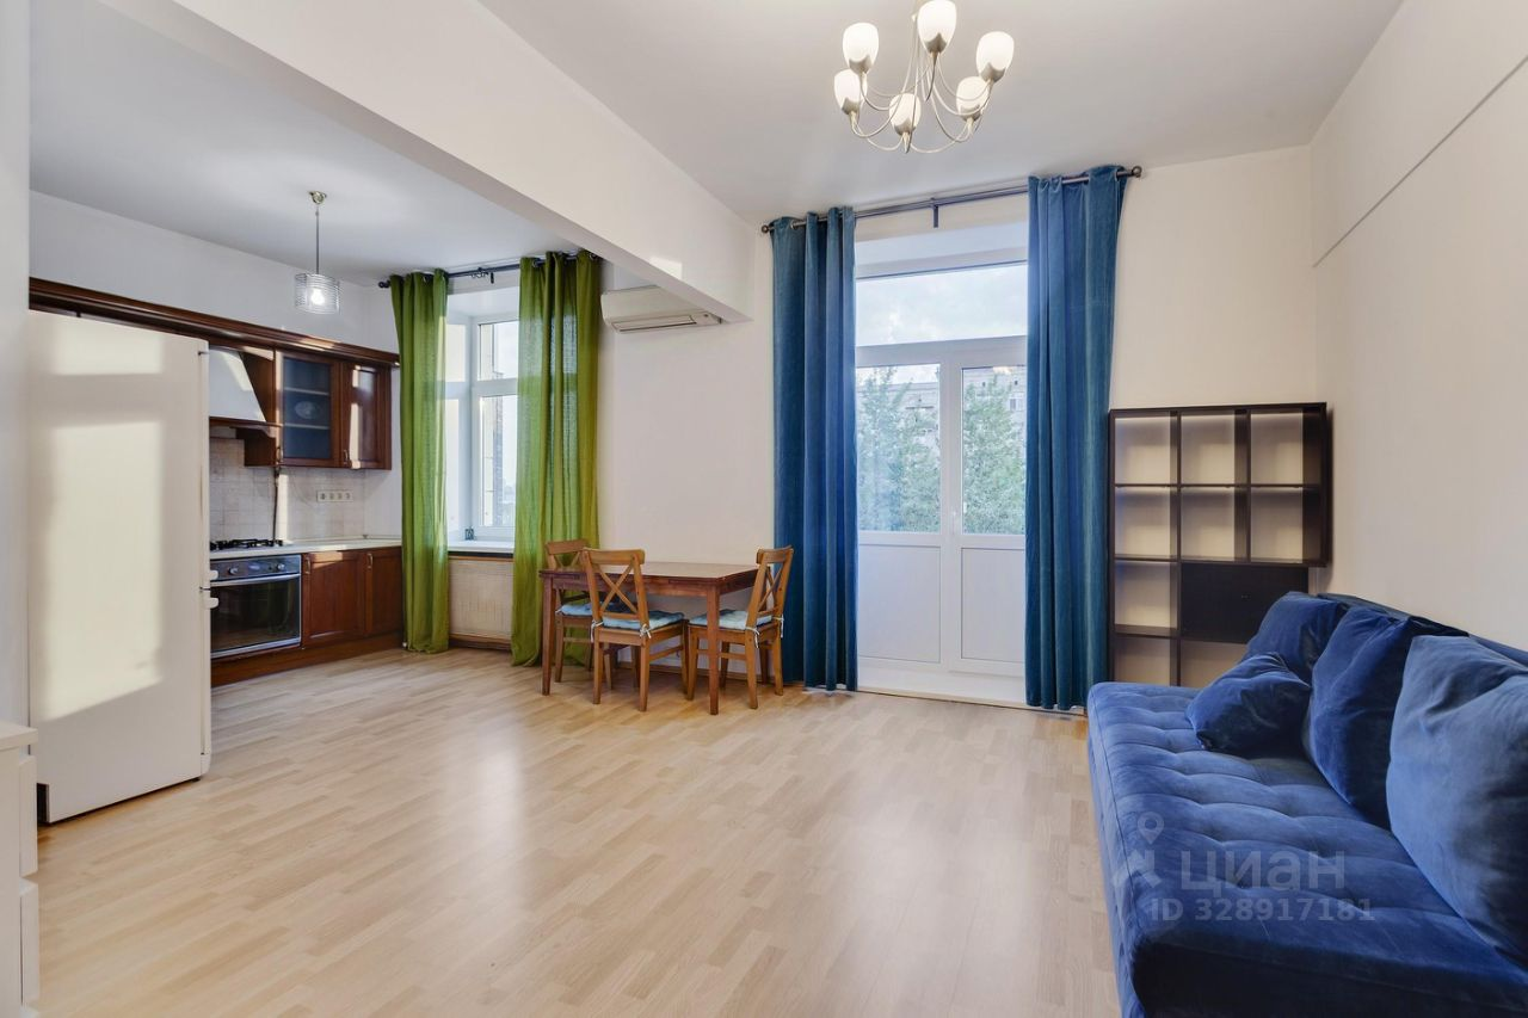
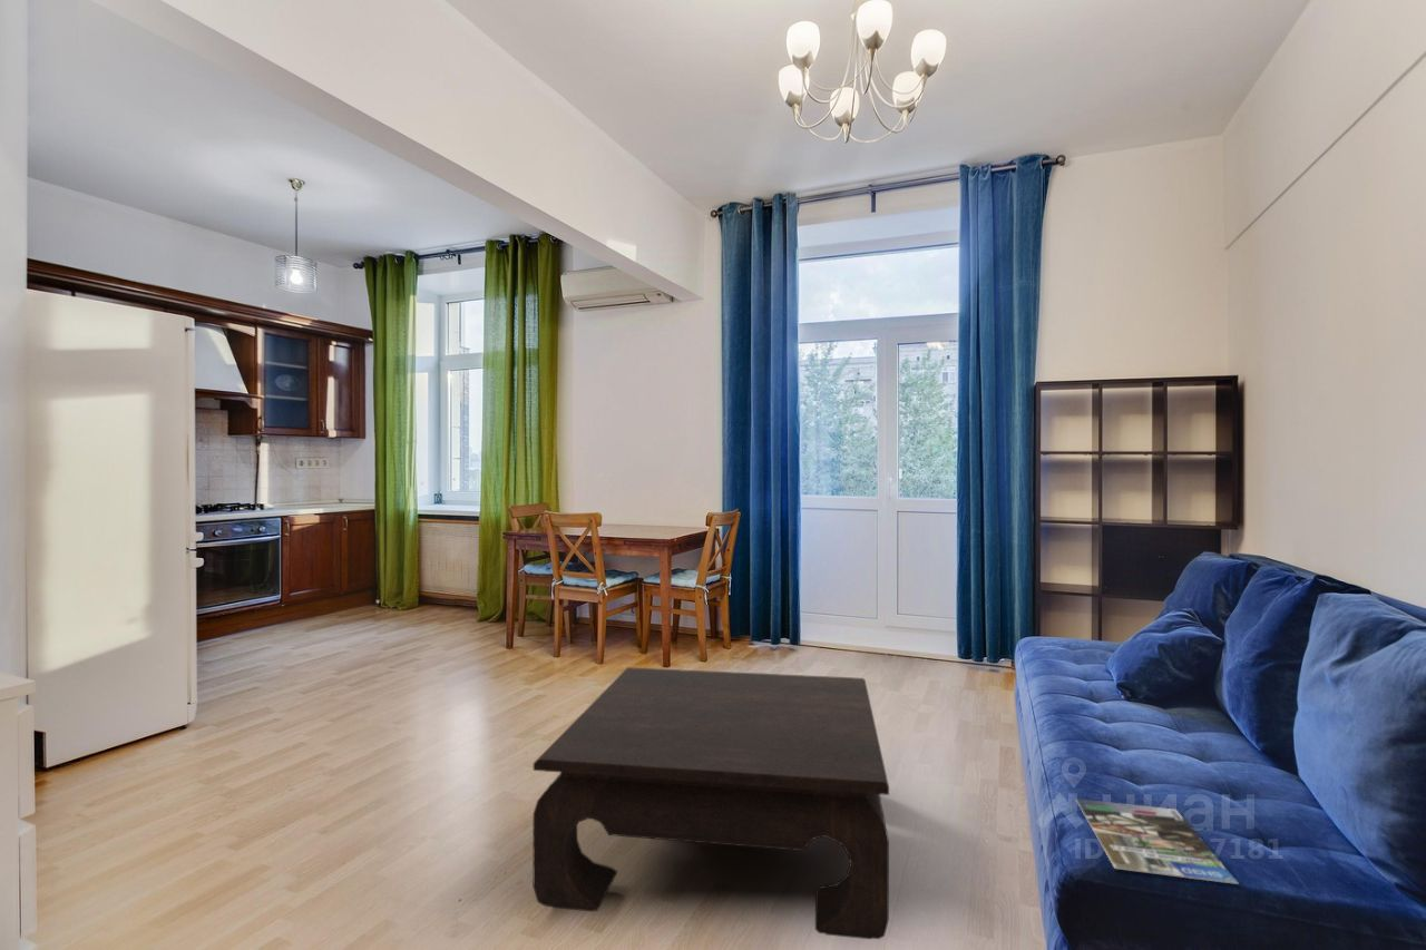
+ coffee table [533,666,890,940]
+ magazine [1075,797,1240,885]
